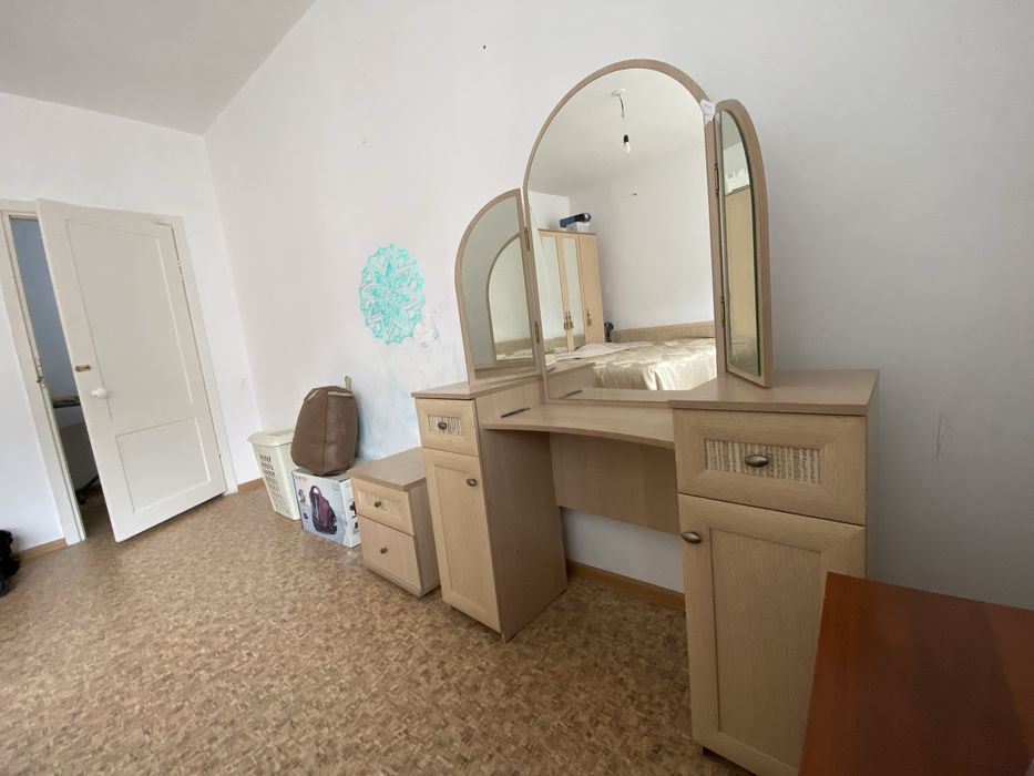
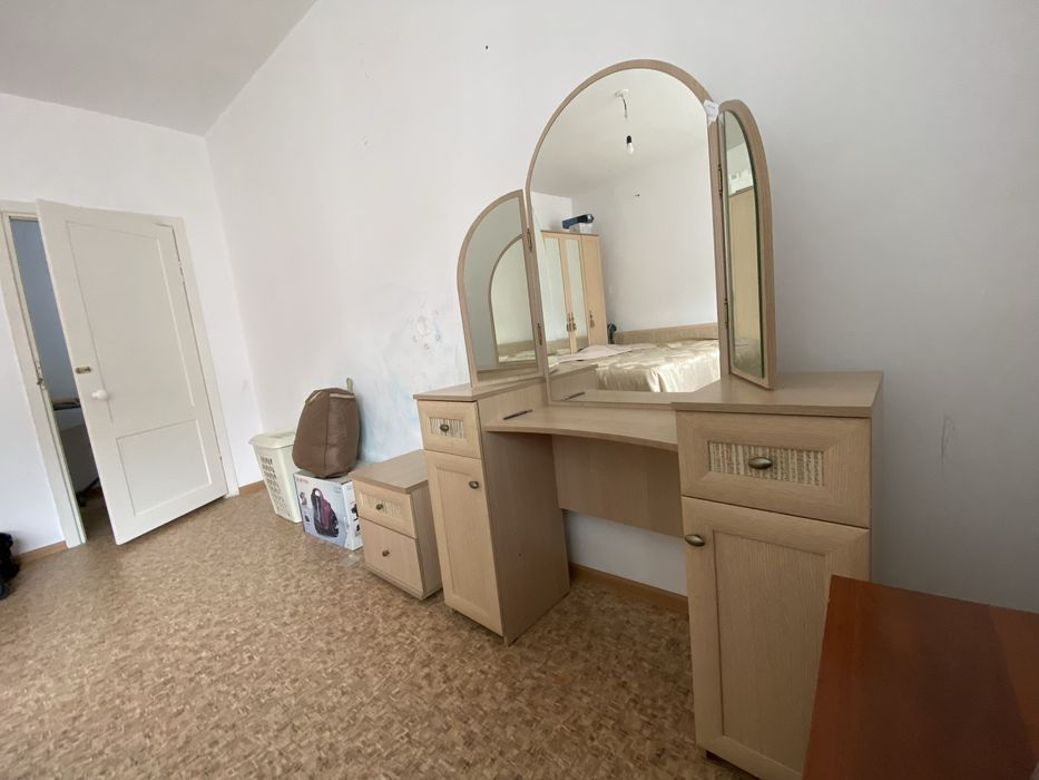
- wall decoration [358,242,427,346]
